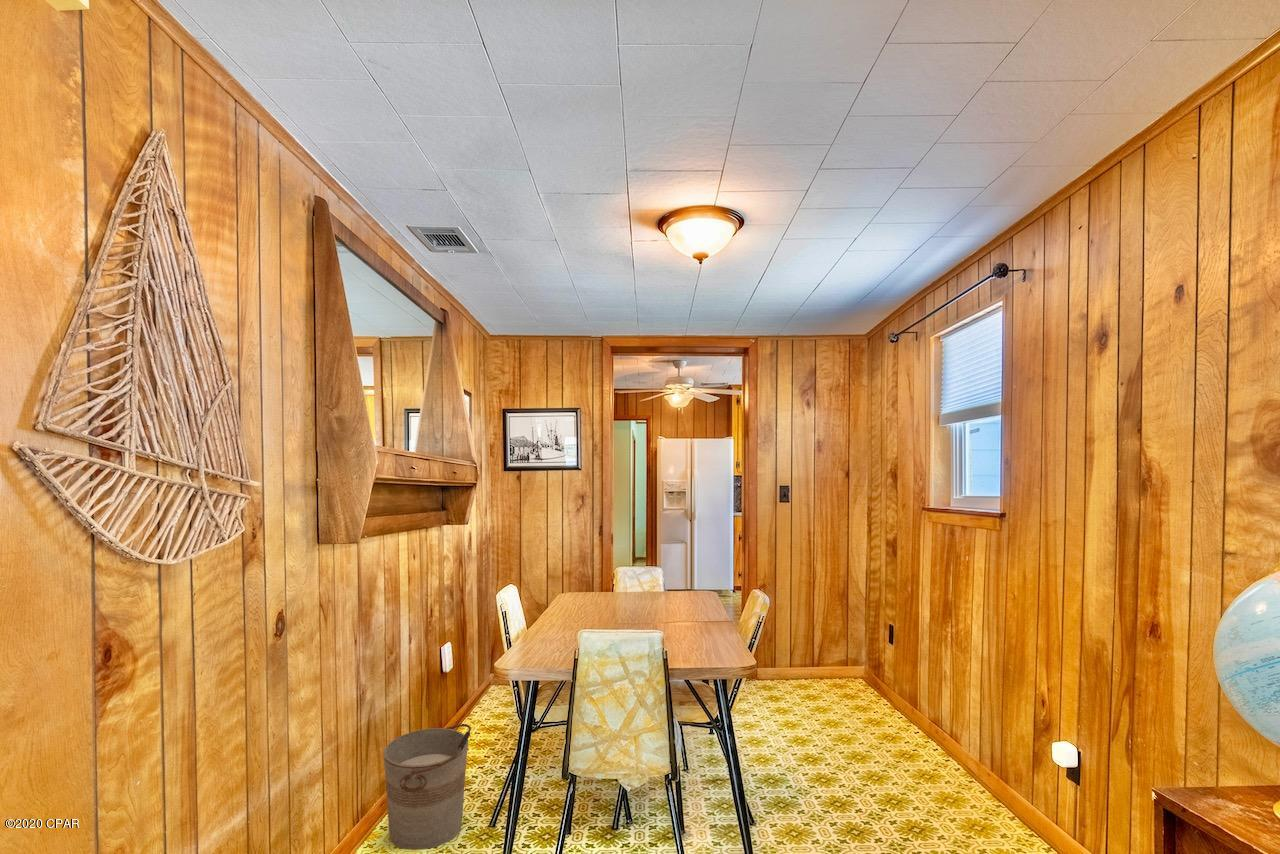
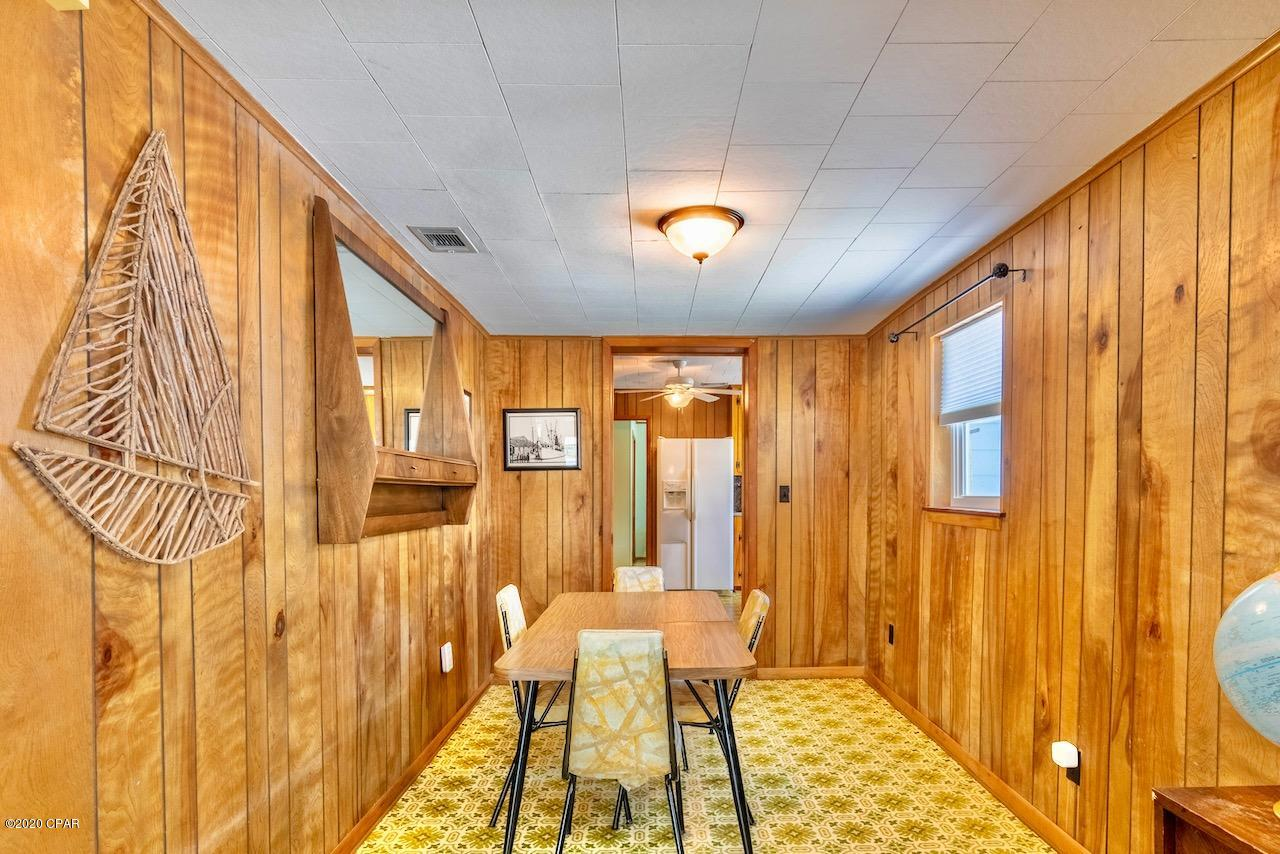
- bucket [382,723,472,851]
